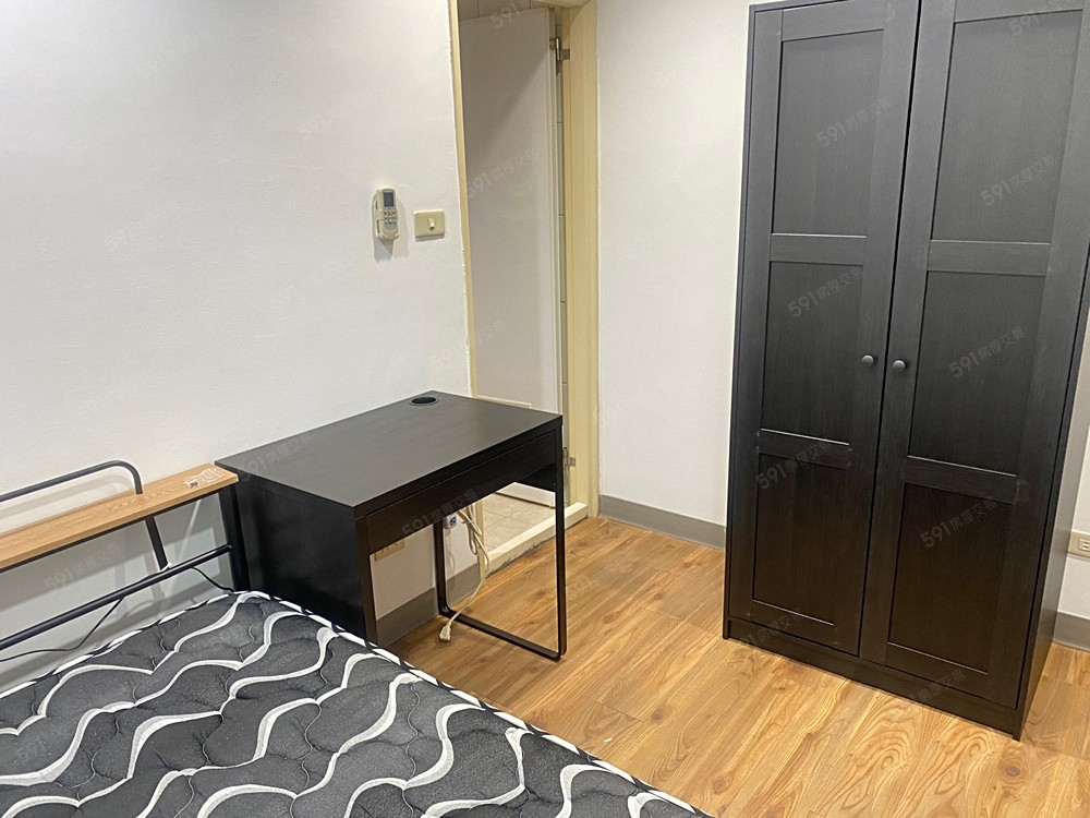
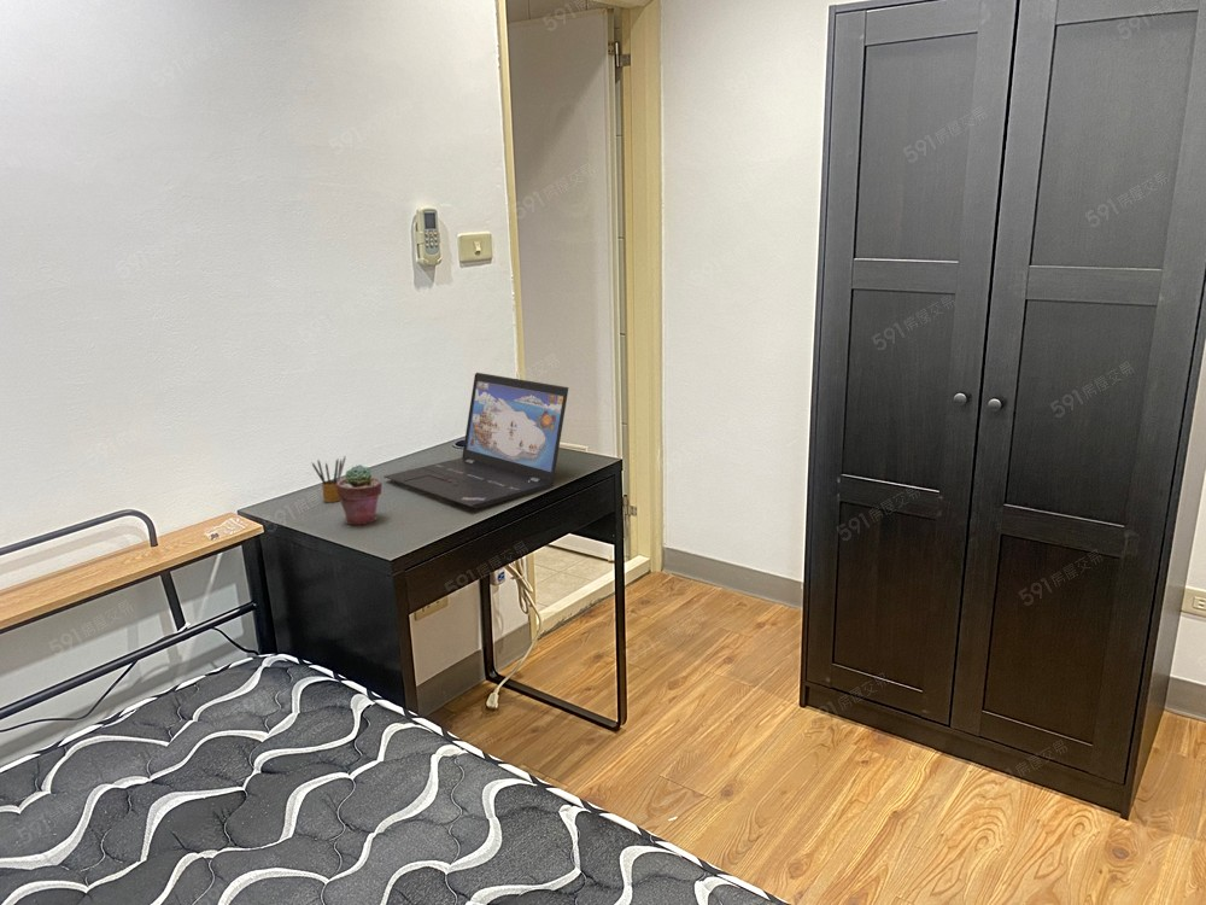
+ laptop [382,372,569,510]
+ potted succulent [336,463,384,526]
+ pencil box [311,456,346,503]
